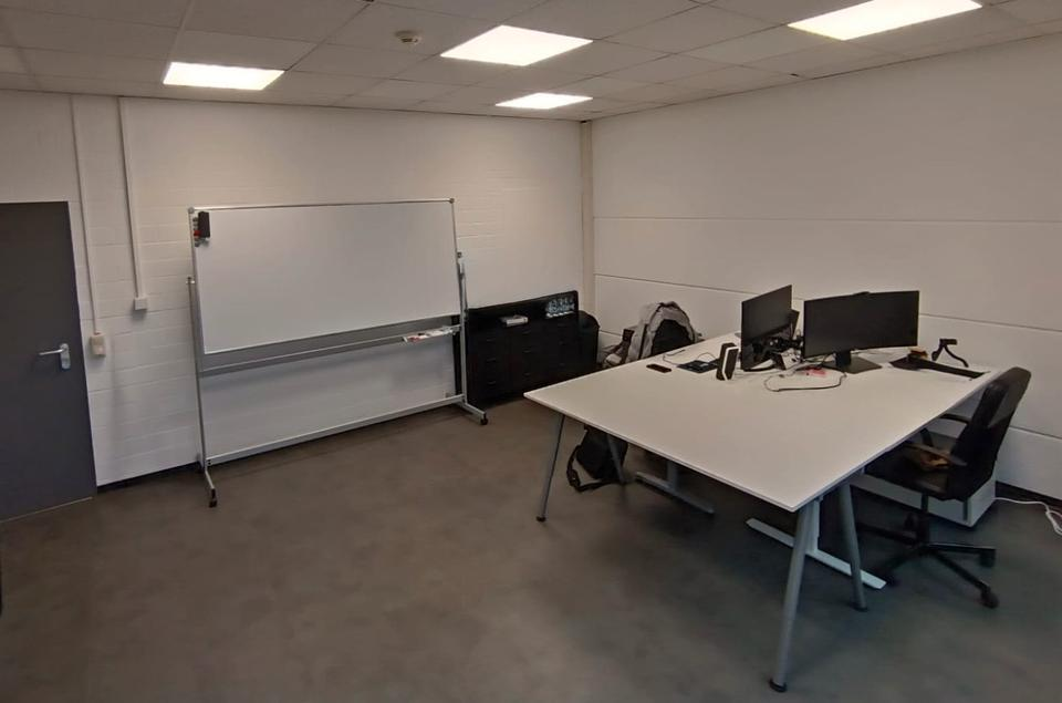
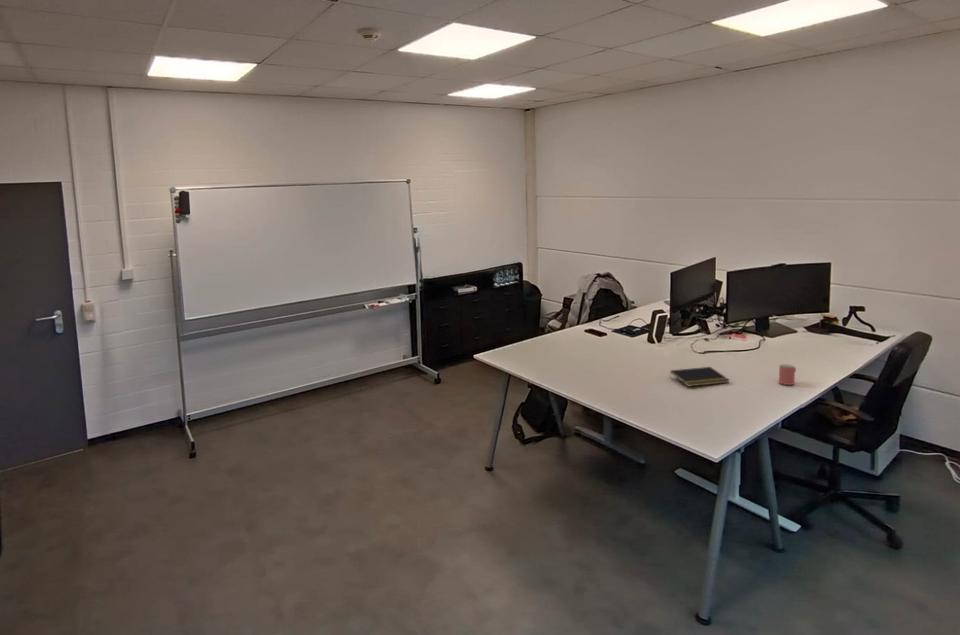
+ cup [778,363,797,386]
+ notepad [669,366,730,387]
